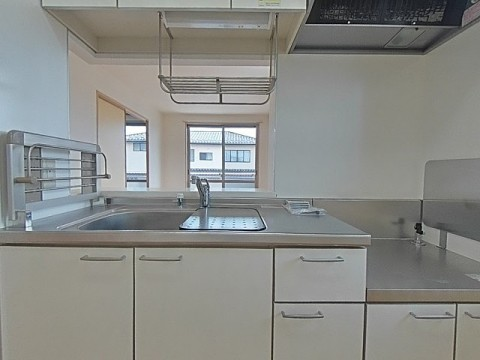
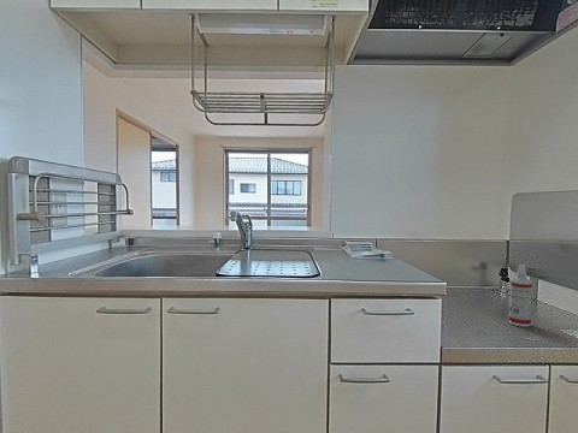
+ spray bottle [508,263,533,327]
